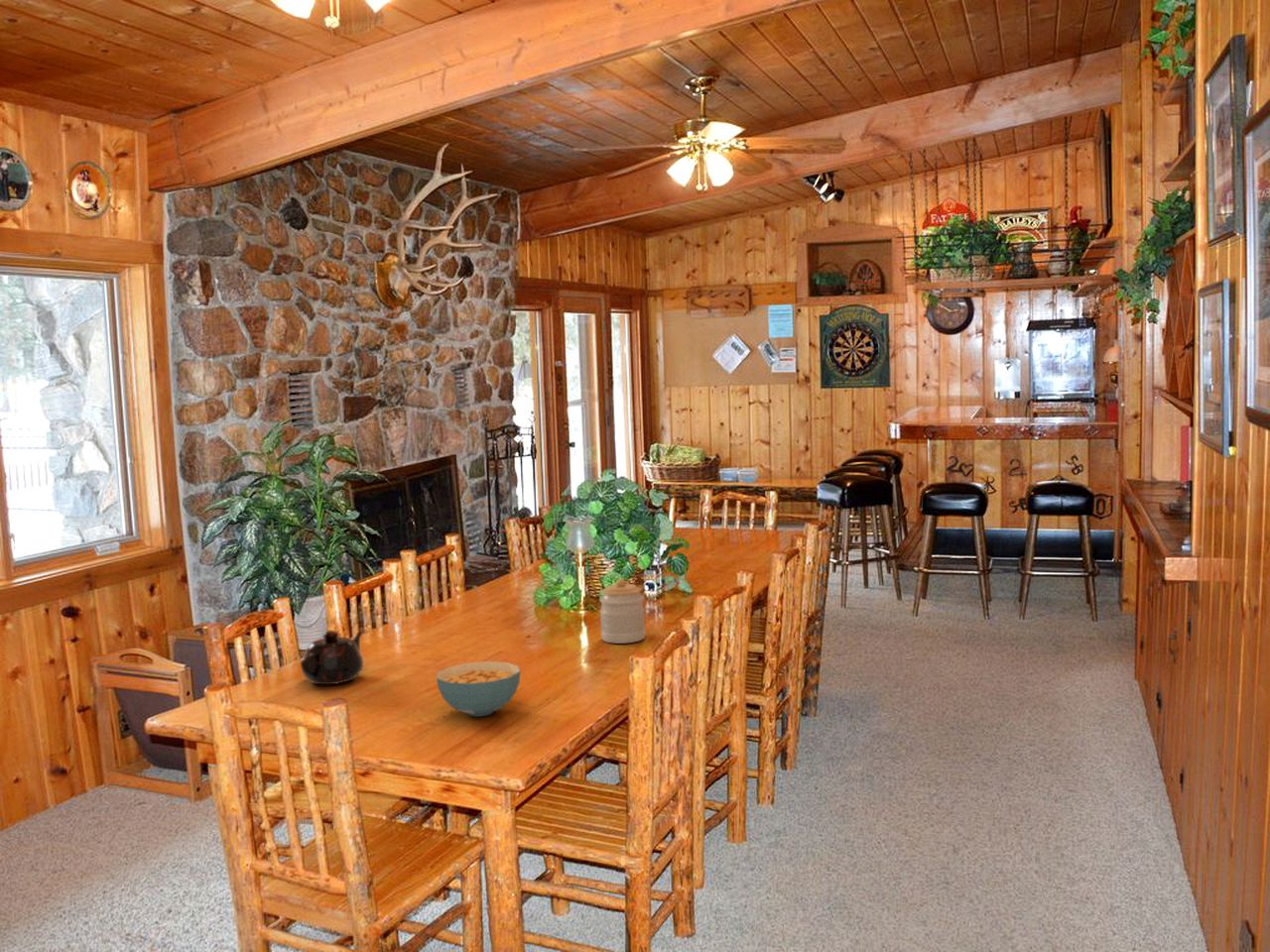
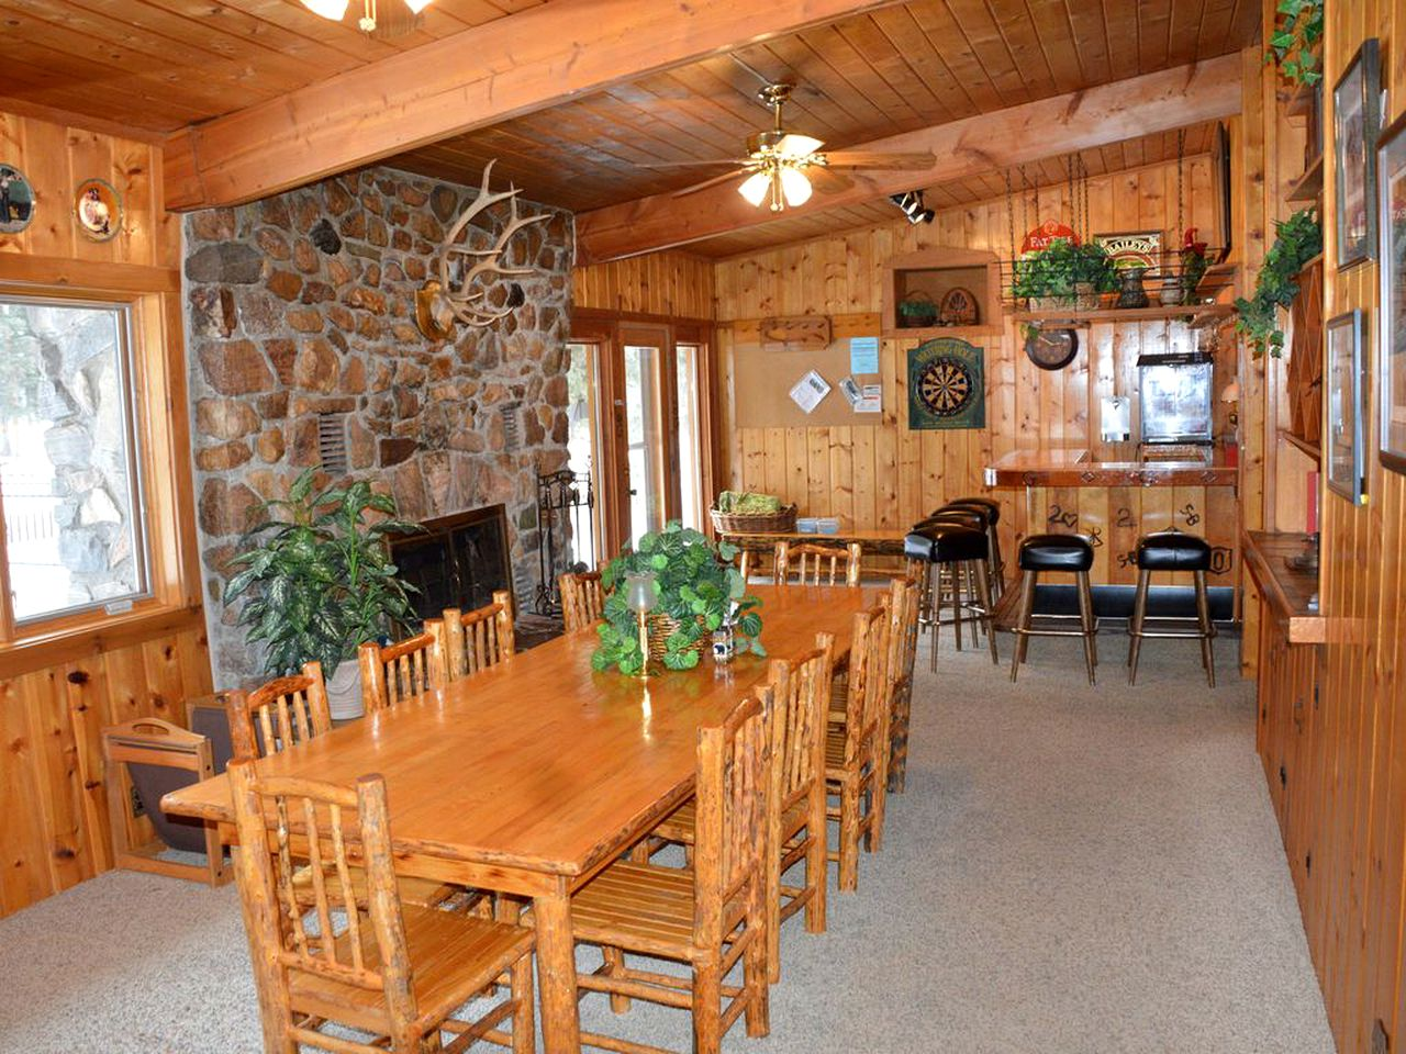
- cereal bowl [436,660,521,717]
- teapot [300,630,364,685]
- jar [598,577,647,645]
